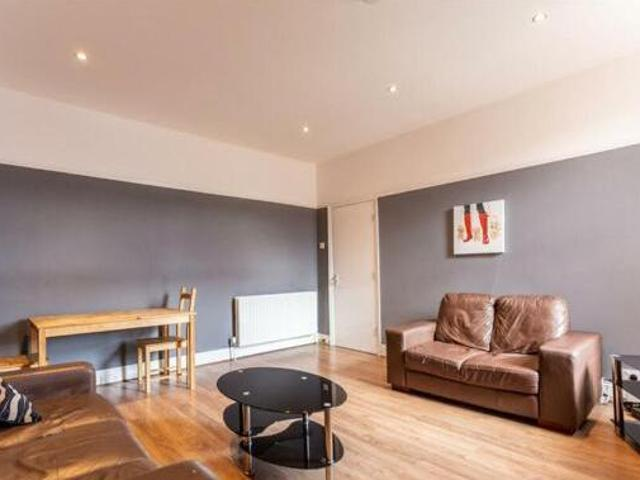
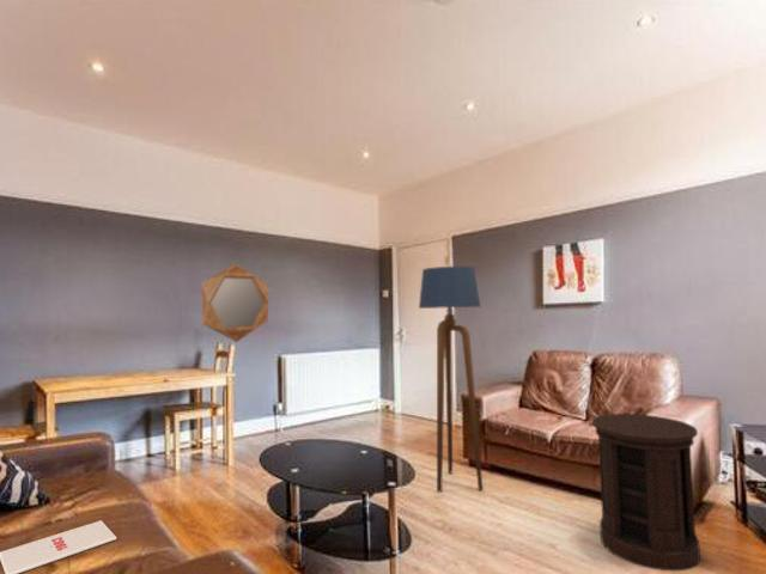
+ floor lamp [418,265,484,493]
+ magazine [0,519,117,574]
+ side table [590,413,701,573]
+ home mirror [201,263,269,343]
